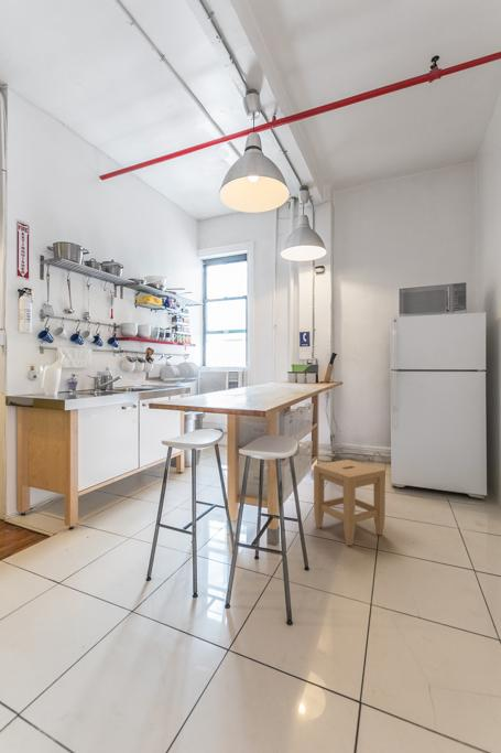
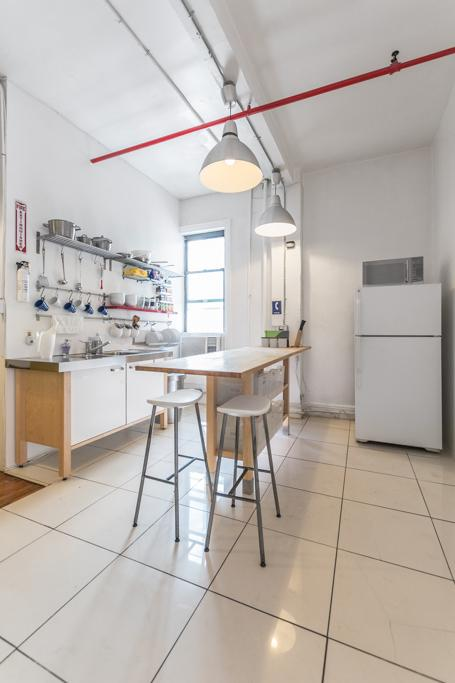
- stool [313,459,386,547]
